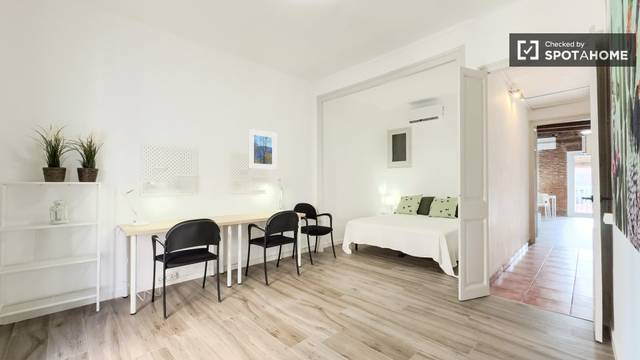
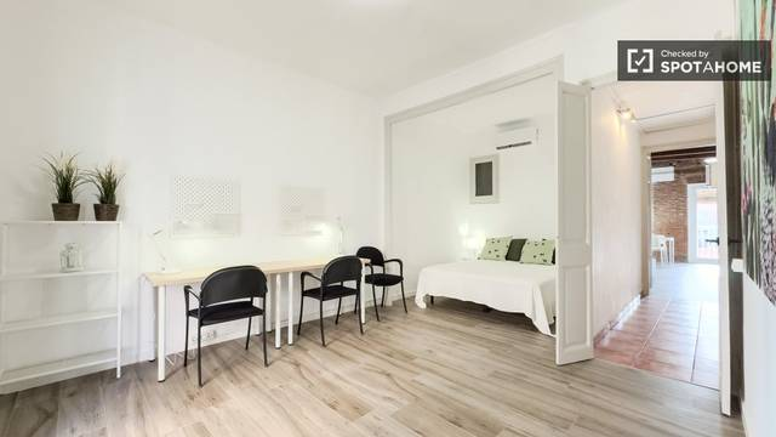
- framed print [248,128,277,171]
